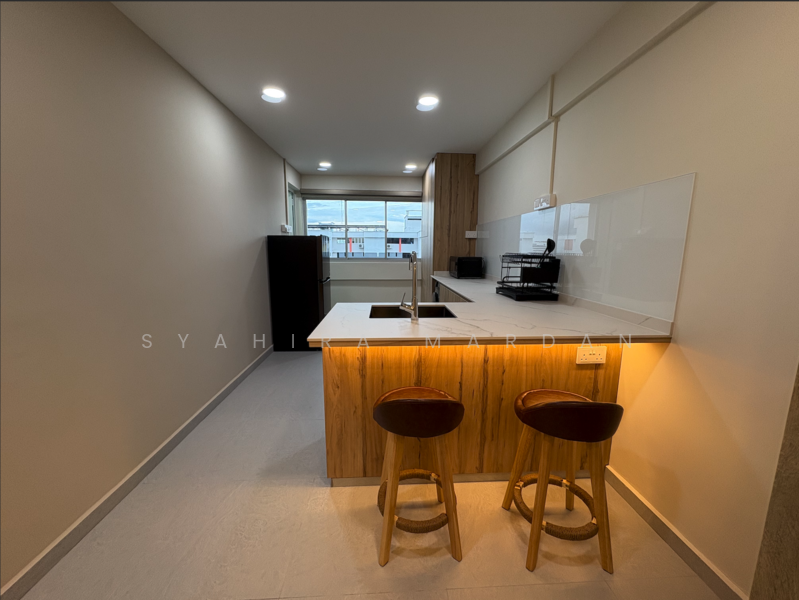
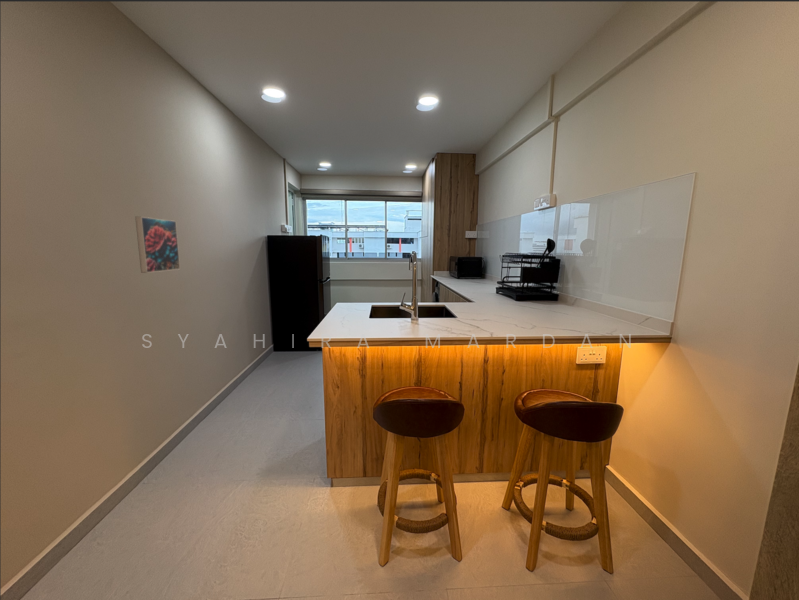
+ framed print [134,216,181,274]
